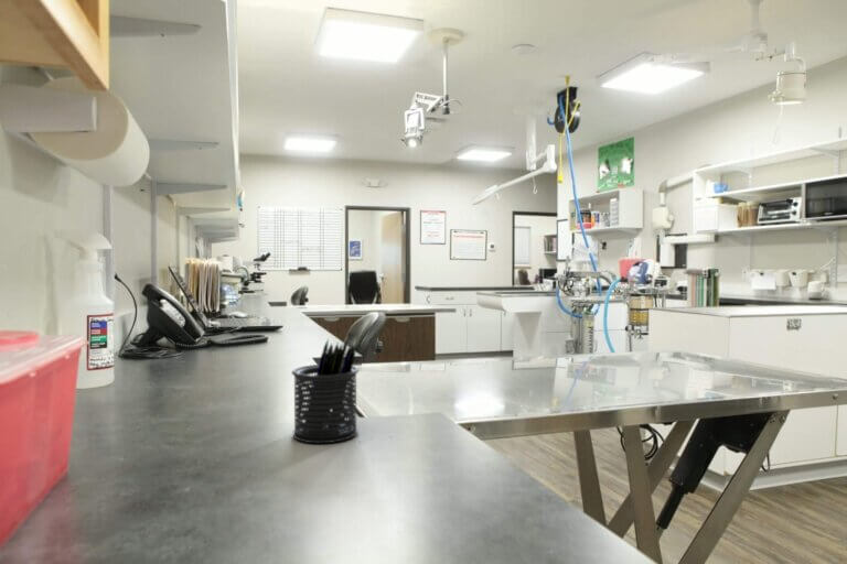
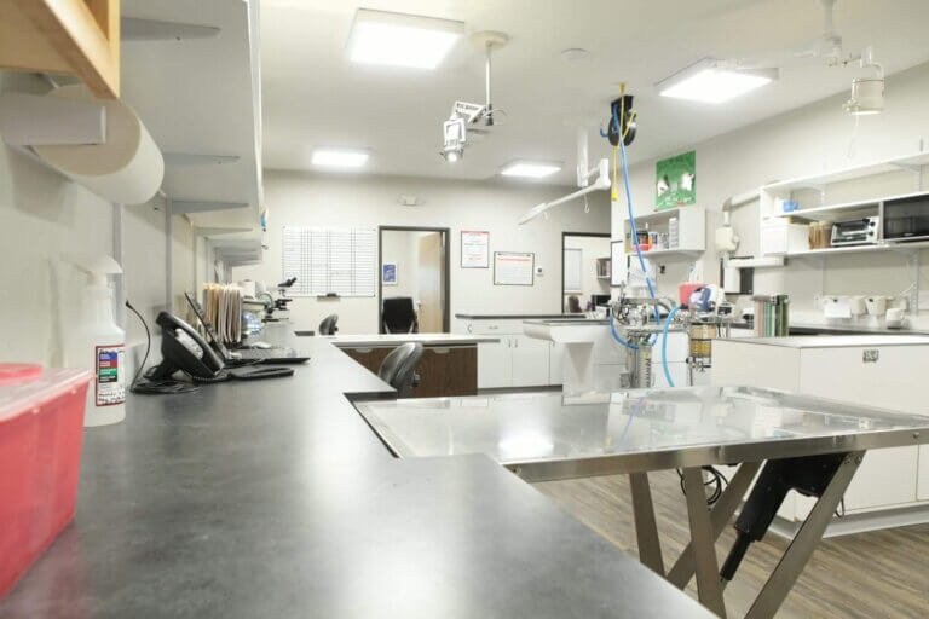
- pen holder [291,337,360,444]
